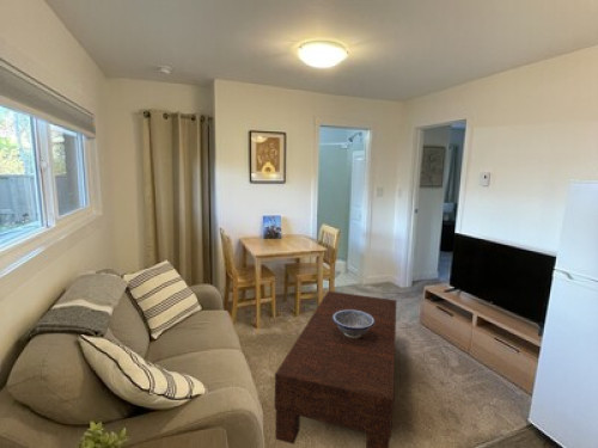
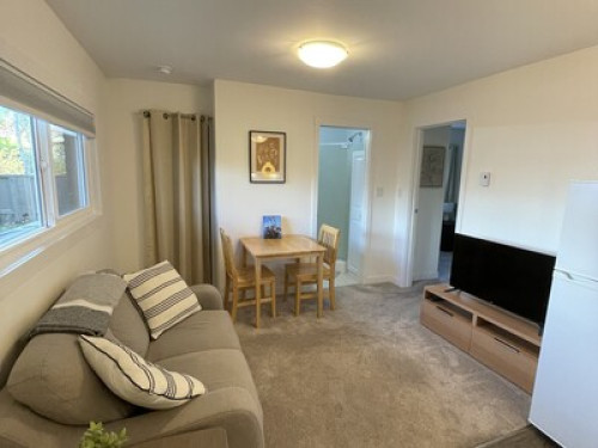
- coffee table [274,290,397,448]
- decorative bowl [332,309,374,338]
